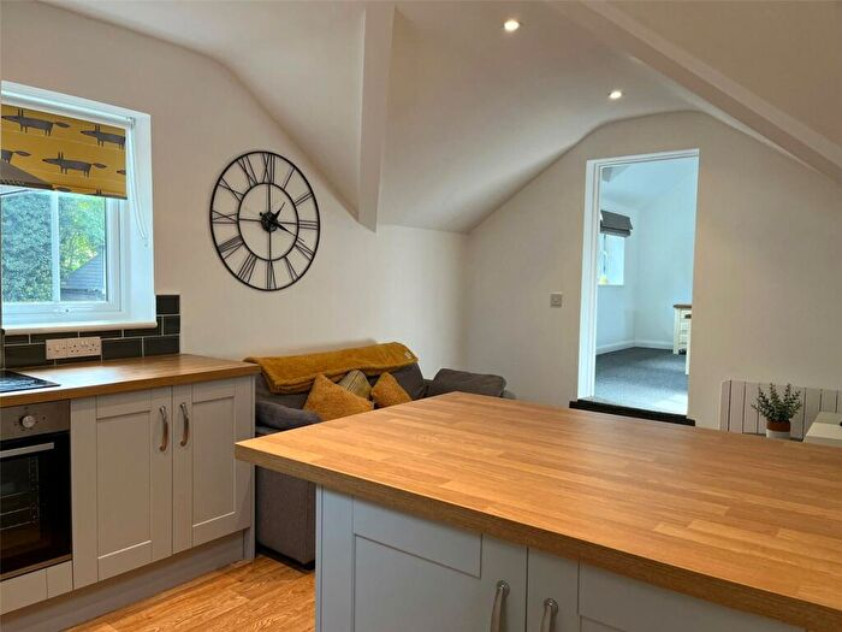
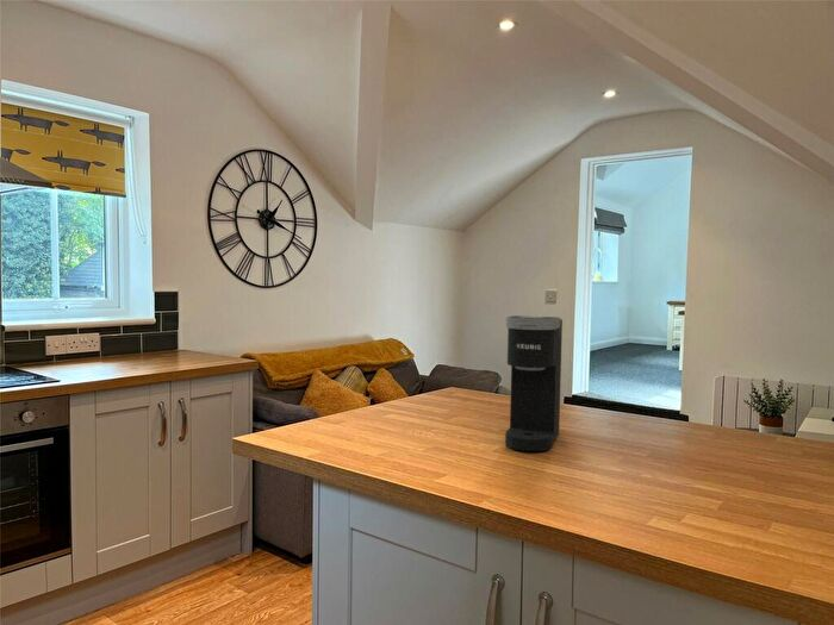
+ coffee maker [504,314,564,452]
